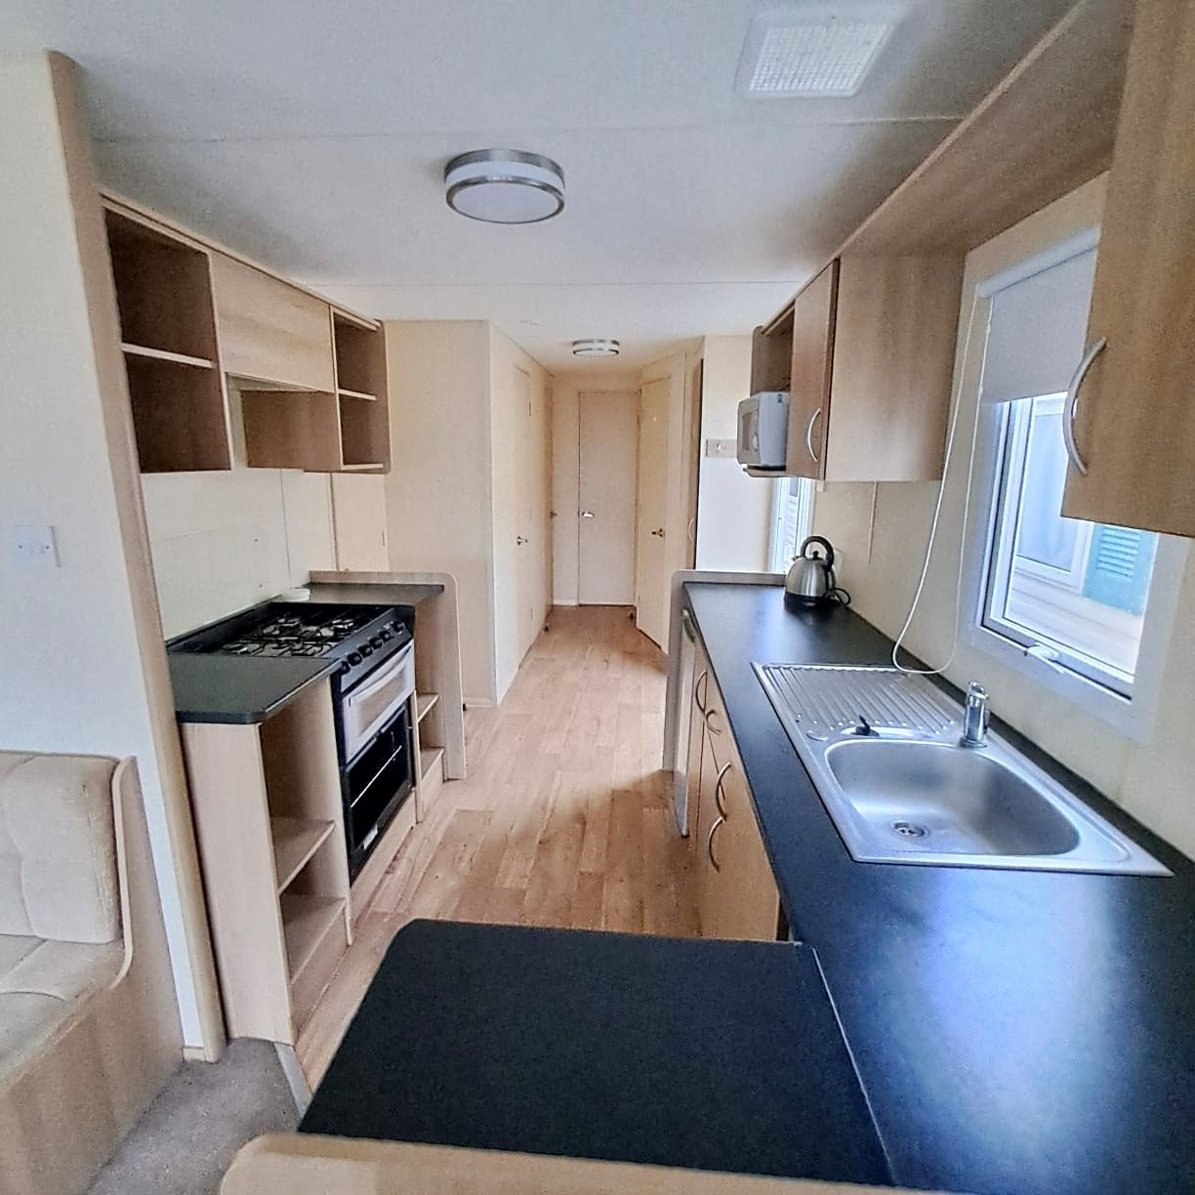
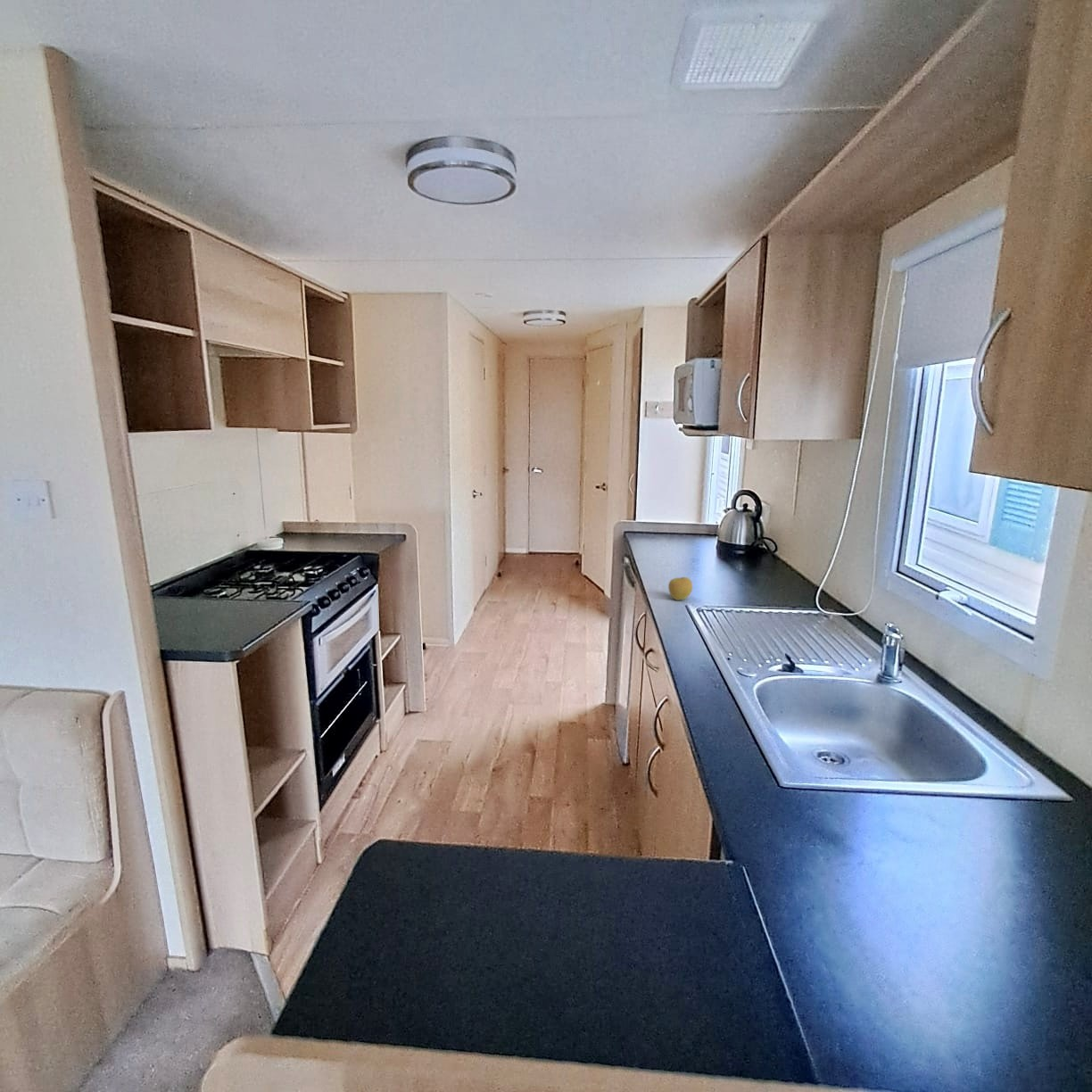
+ apple [667,576,693,601]
